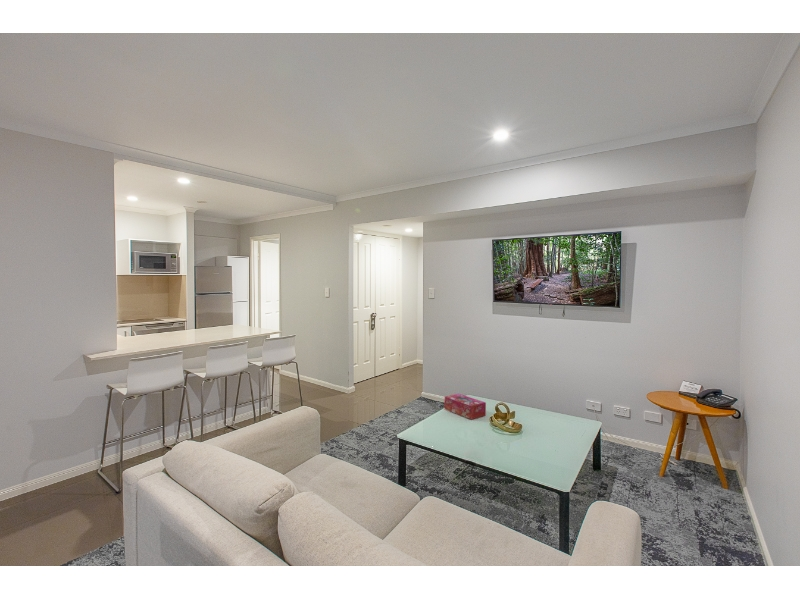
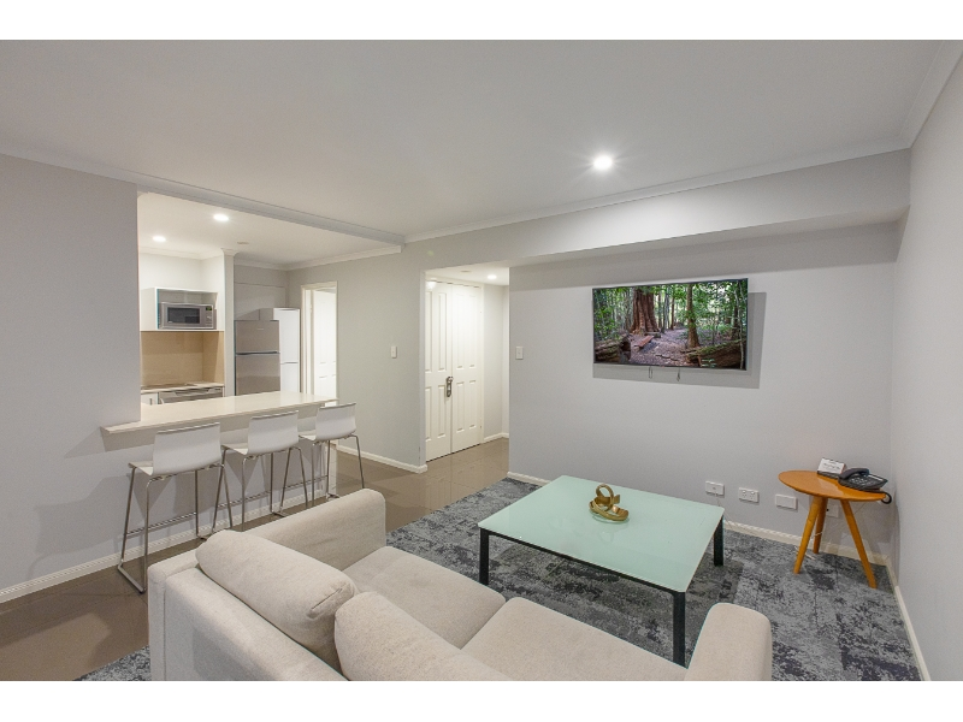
- tissue box [443,393,487,420]
